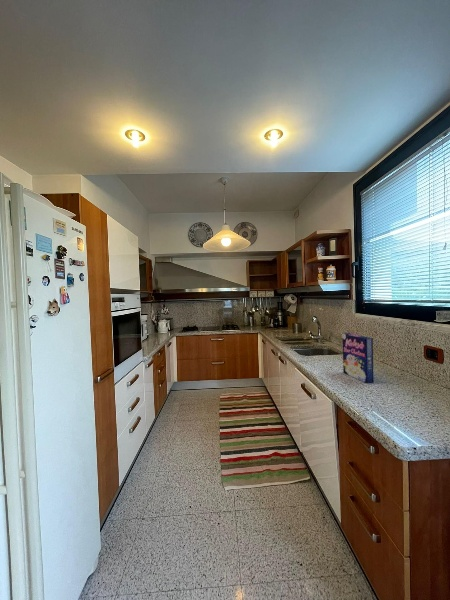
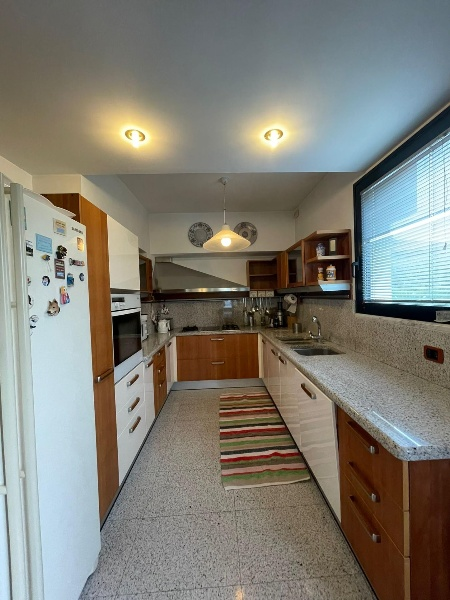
- cereal box [341,332,374,384]
